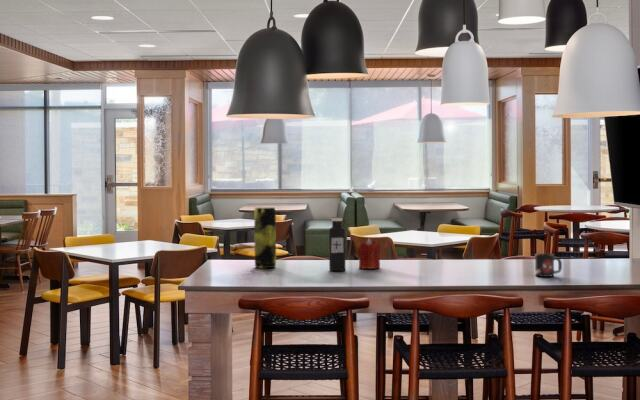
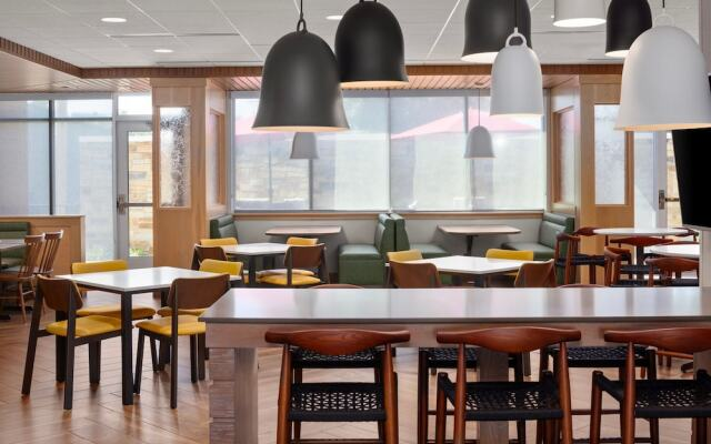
- candle [357,237,381,270]
- mug [534,253,563,278]
- vase [253,206,277,269]
- water bottle [328,216,346,272]
